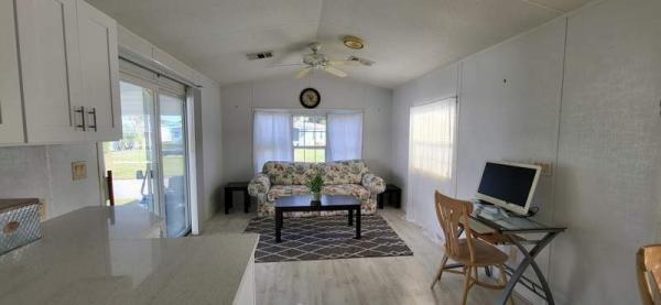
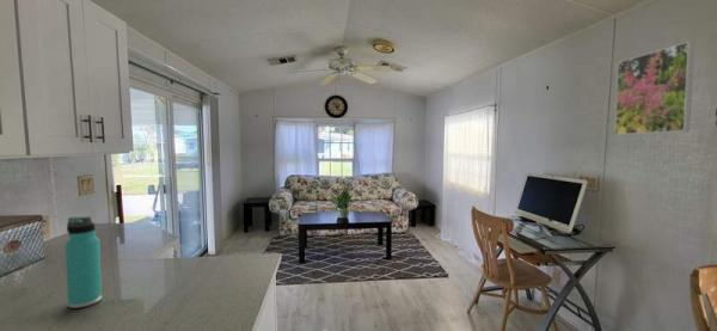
+ thermos bottle [65,215,103,309]
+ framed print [613,41,695,136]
